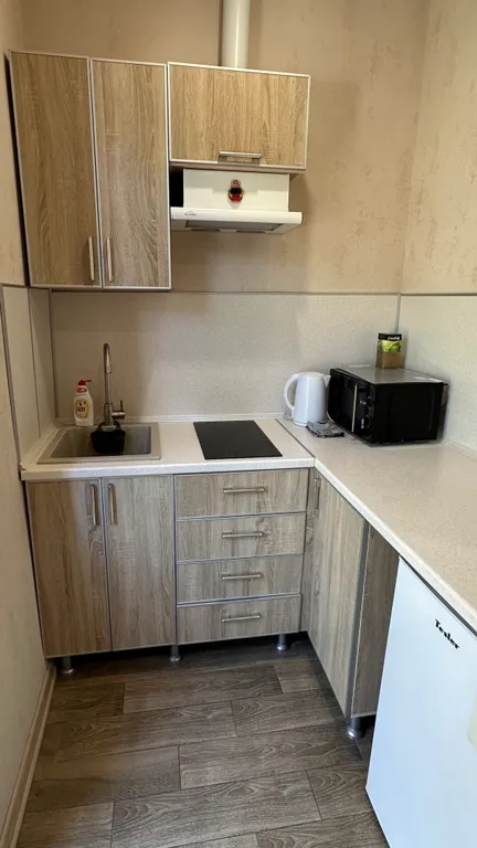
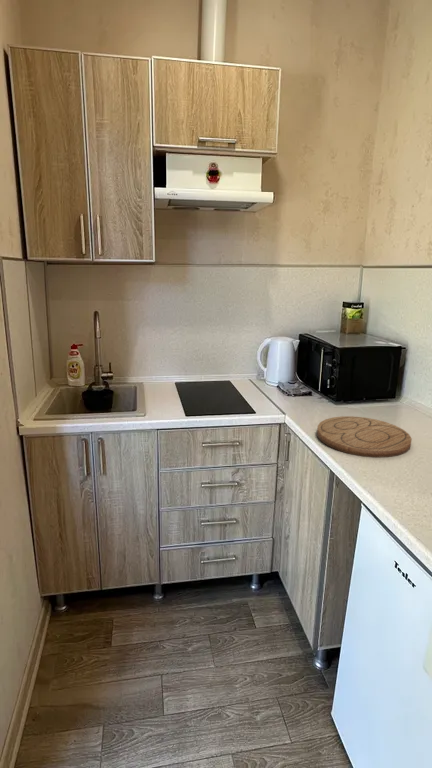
+ cutting board [316,415,413,459]
